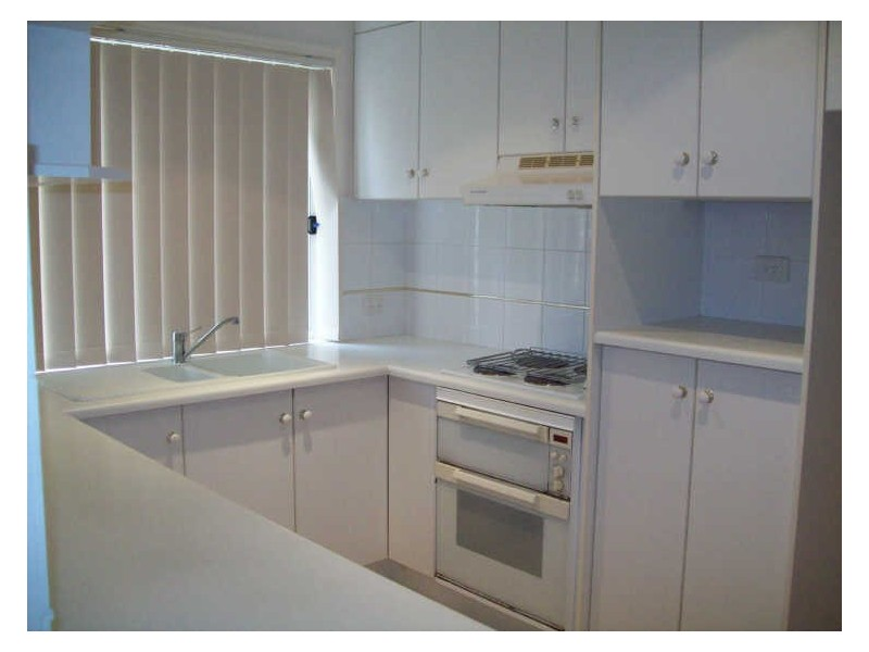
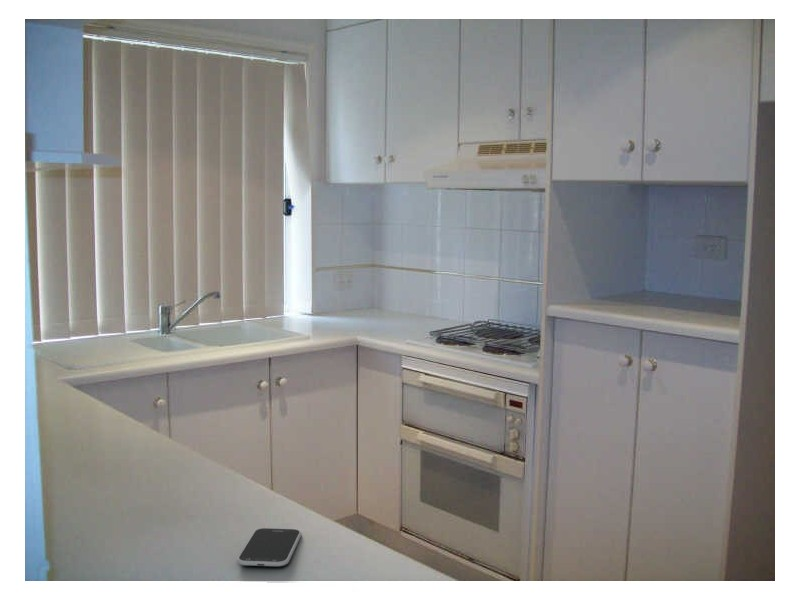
+ smartphone [236,527,302,567]
